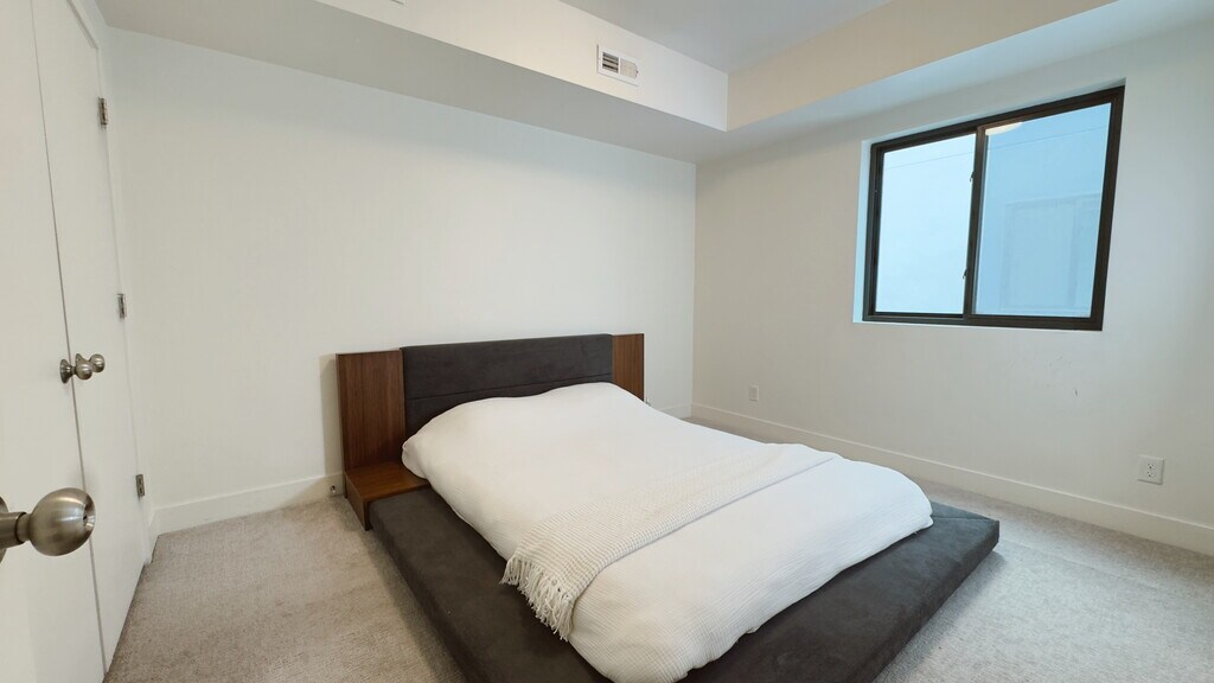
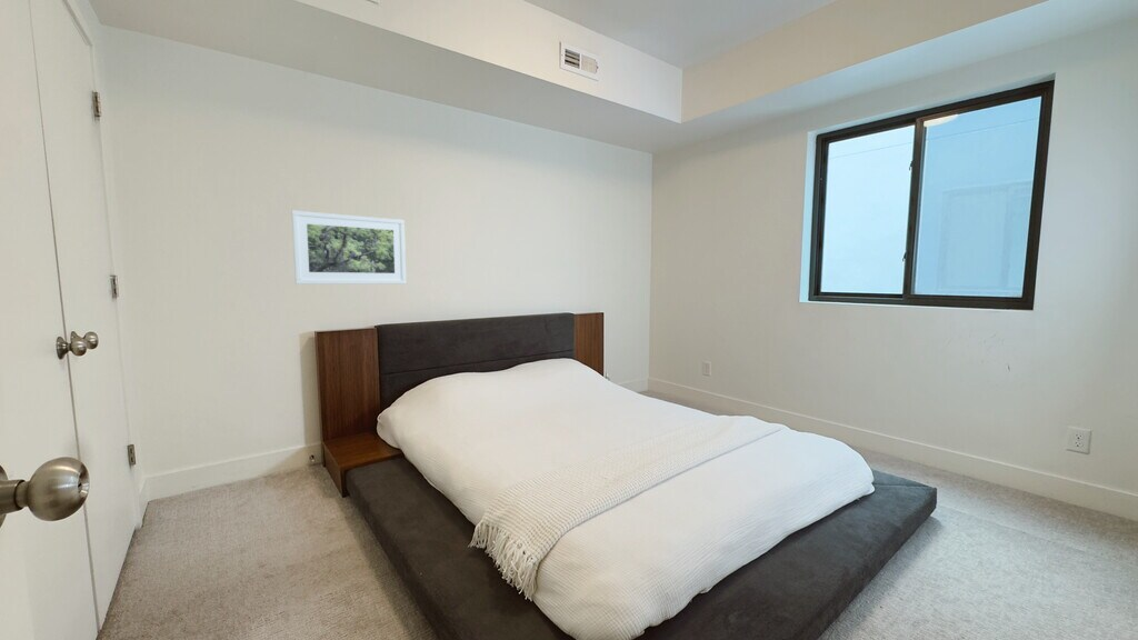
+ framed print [291,210,407,286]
